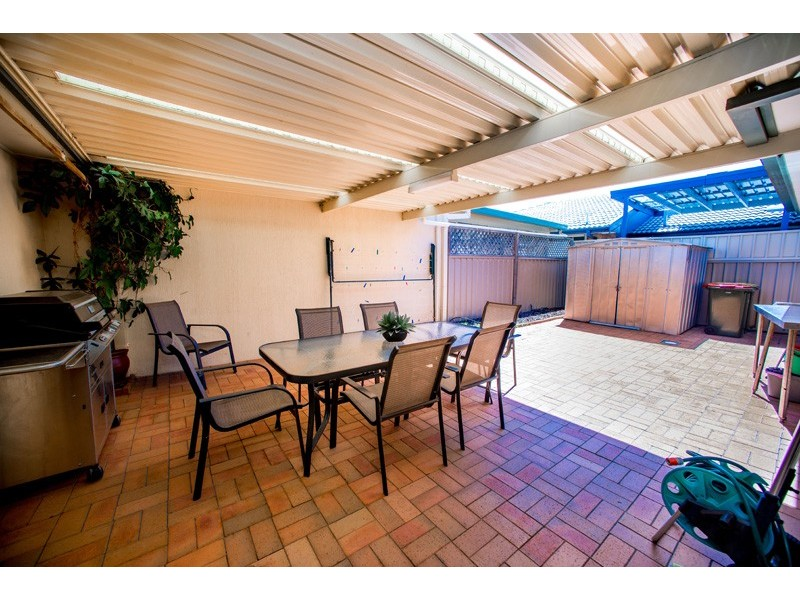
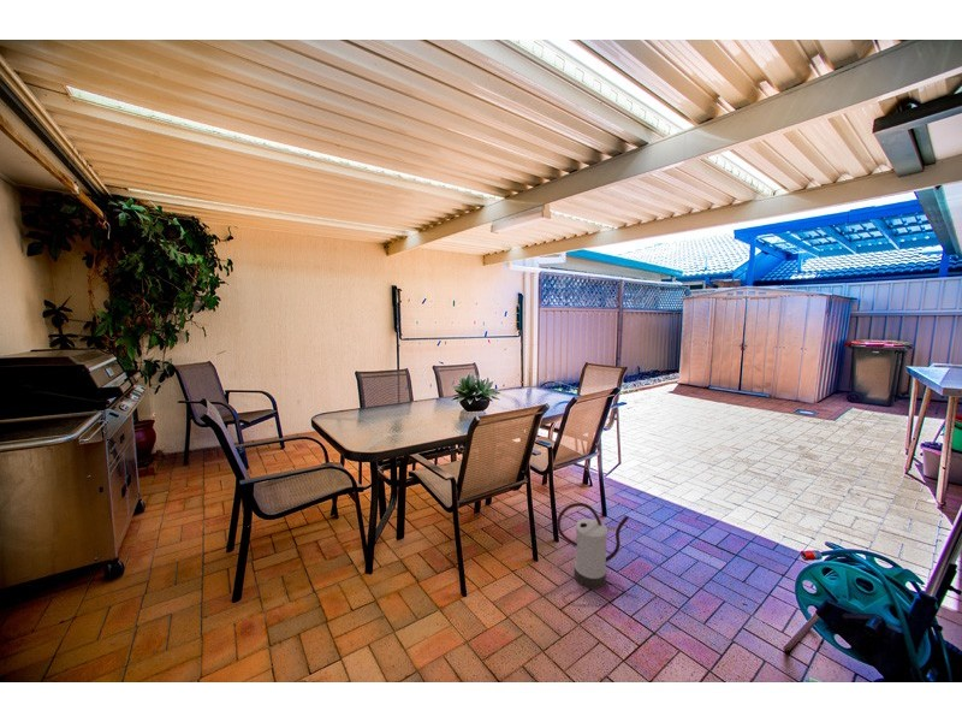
+ watering can [556,502,630,590]
